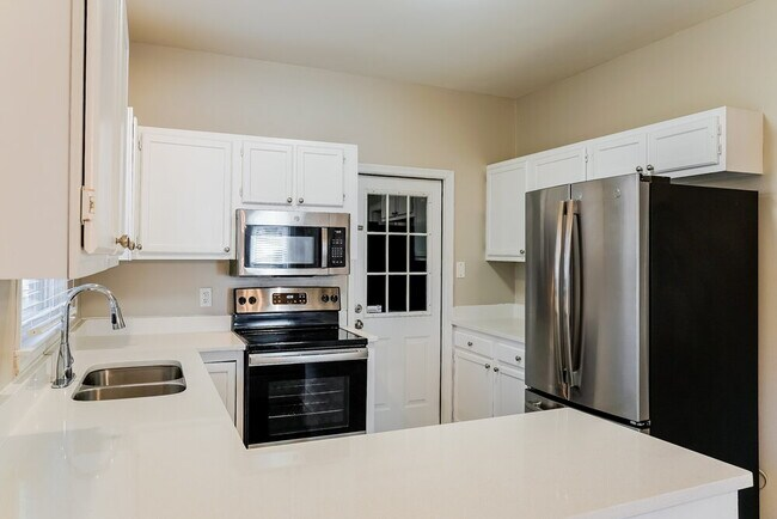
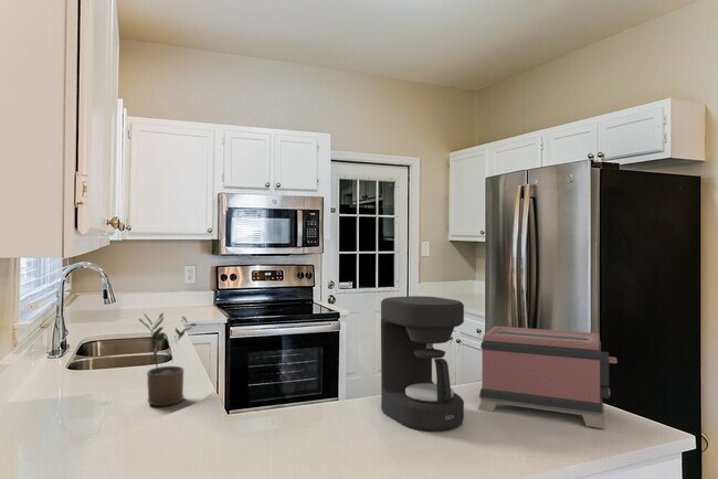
+ toaster [477,326,619,429]
+ potted plant [138,311,198,407]
+ coffee maker [380,295,465,432]
